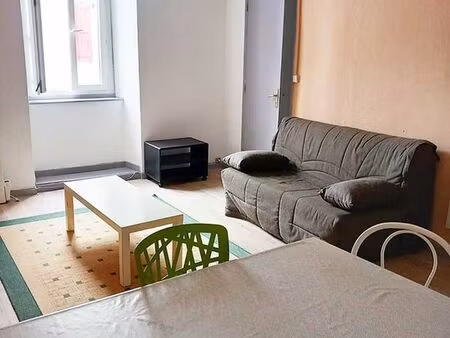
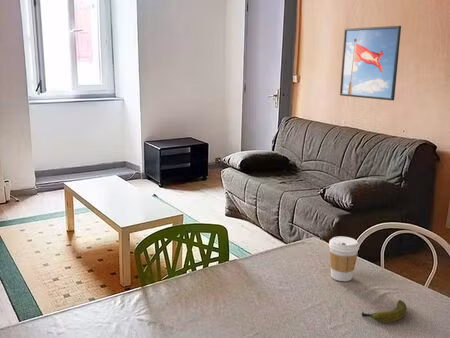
+ coffee cup [328,235,360,282]
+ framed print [339,25,402,101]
+ banana [361,299,407,323]
